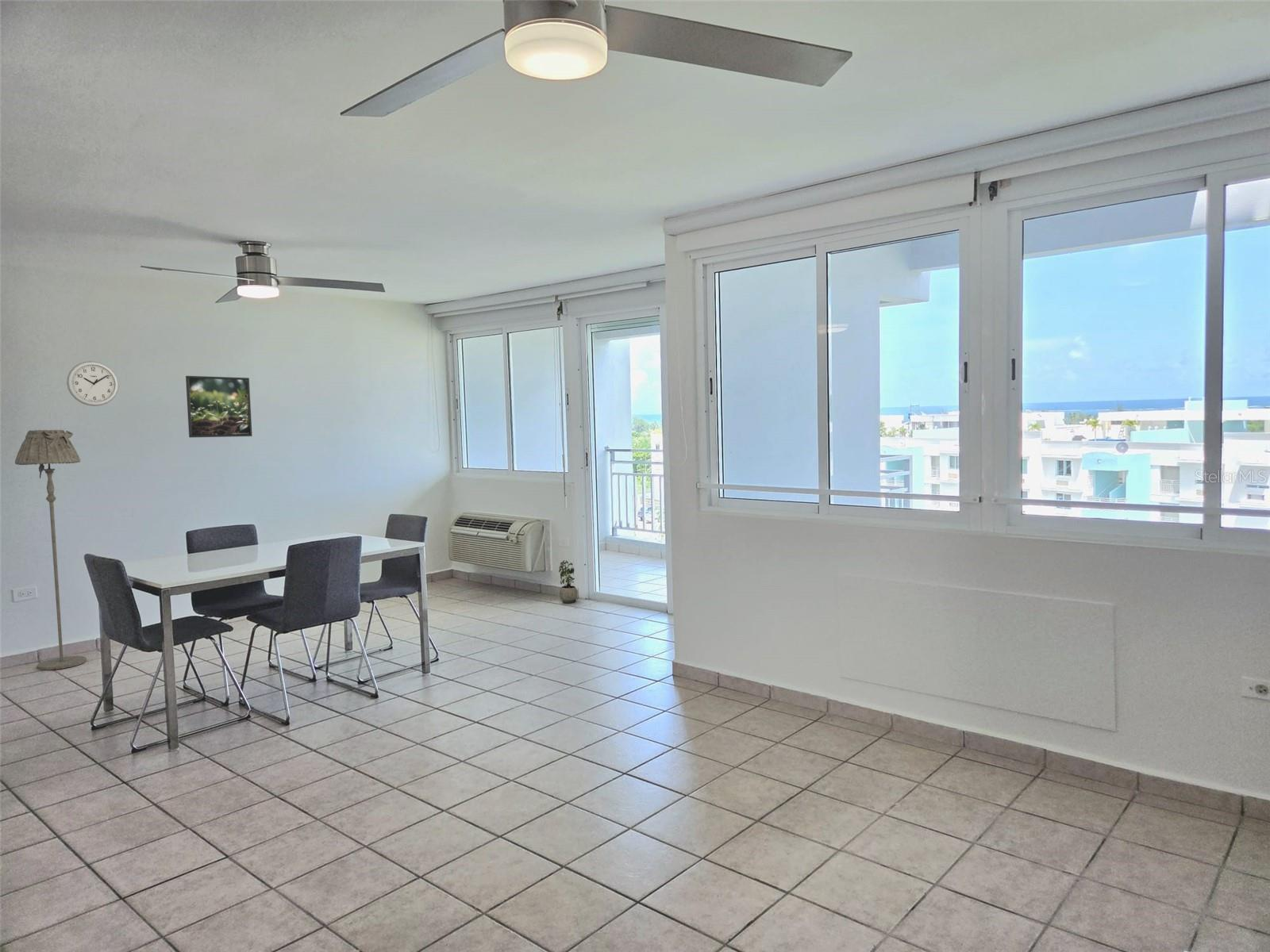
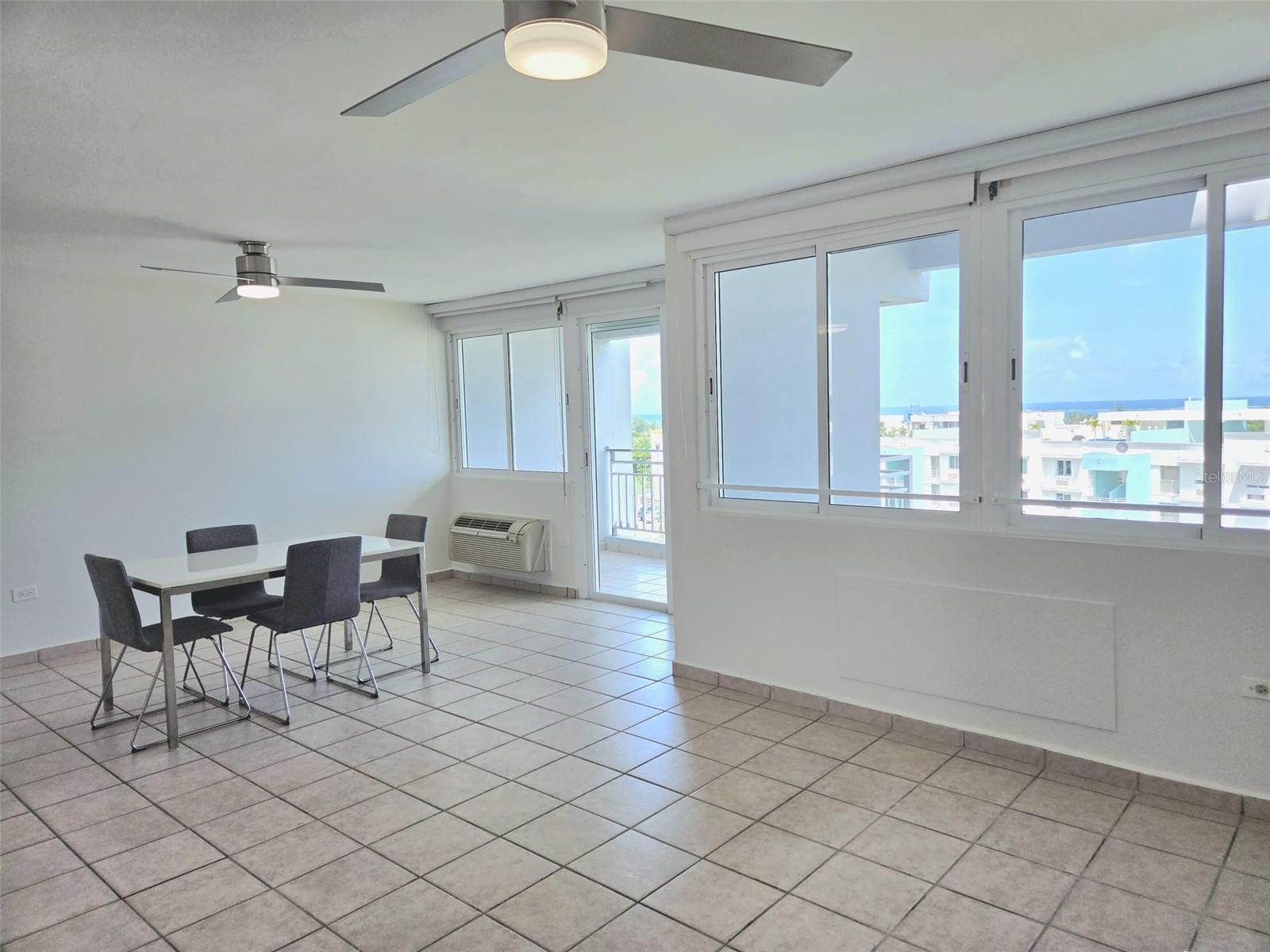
- wall clock [66,360,120,407]
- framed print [185,375,253,438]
- floor lamp [14,429,87,670]
- potted plant [558,559,578,604]
